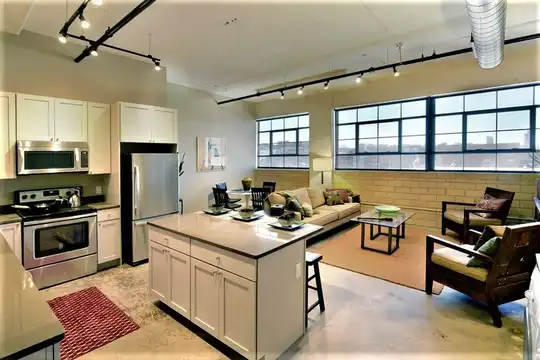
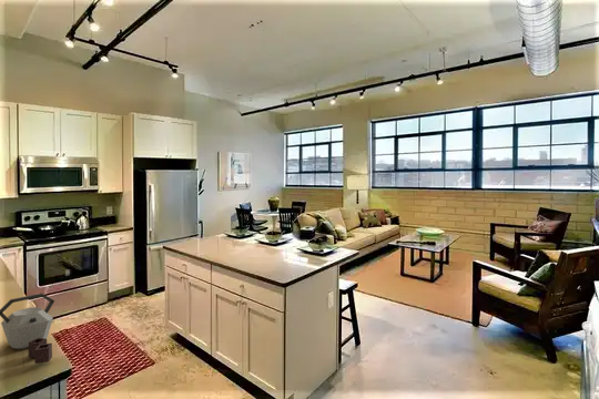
+ kettle [0,293,55,365]
